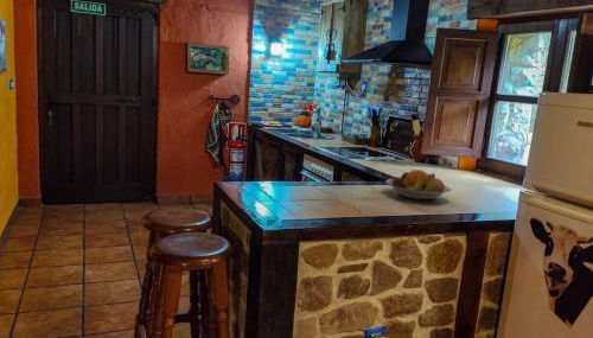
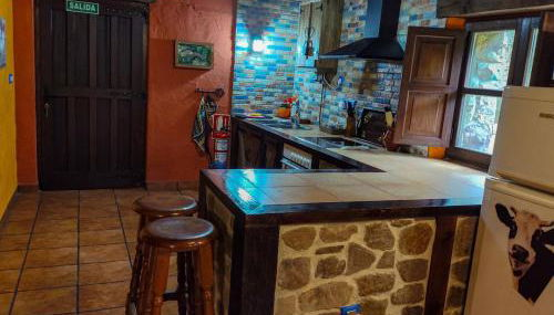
- fruit bowl [384,168,453,200]
